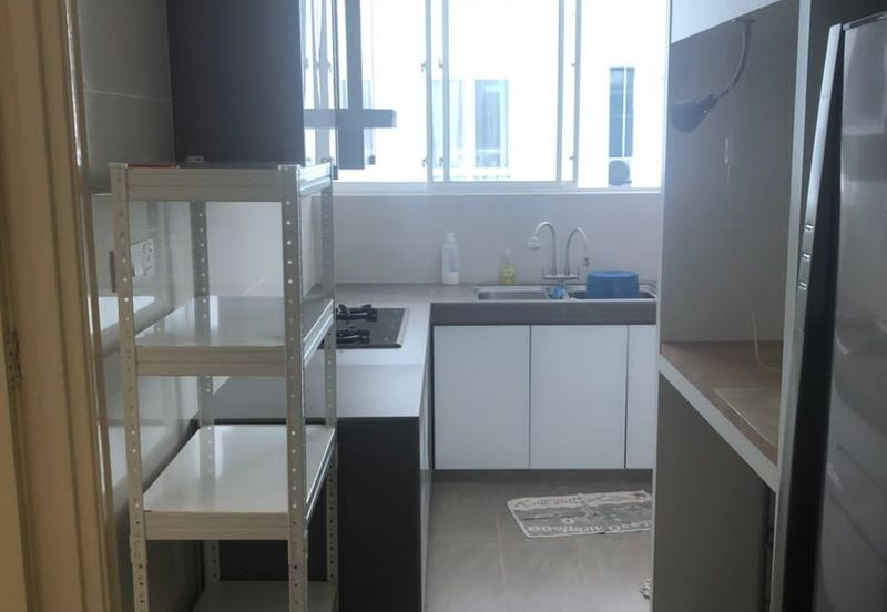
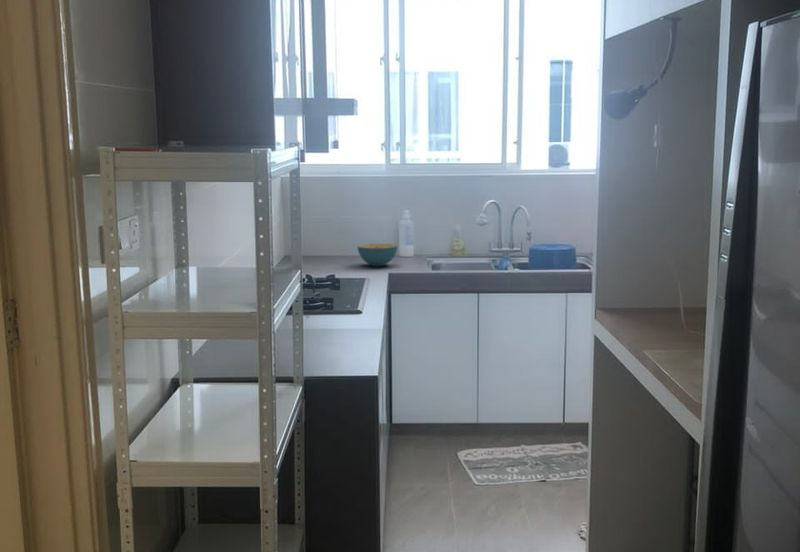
+ cereal bowl [356,243,398,267]
